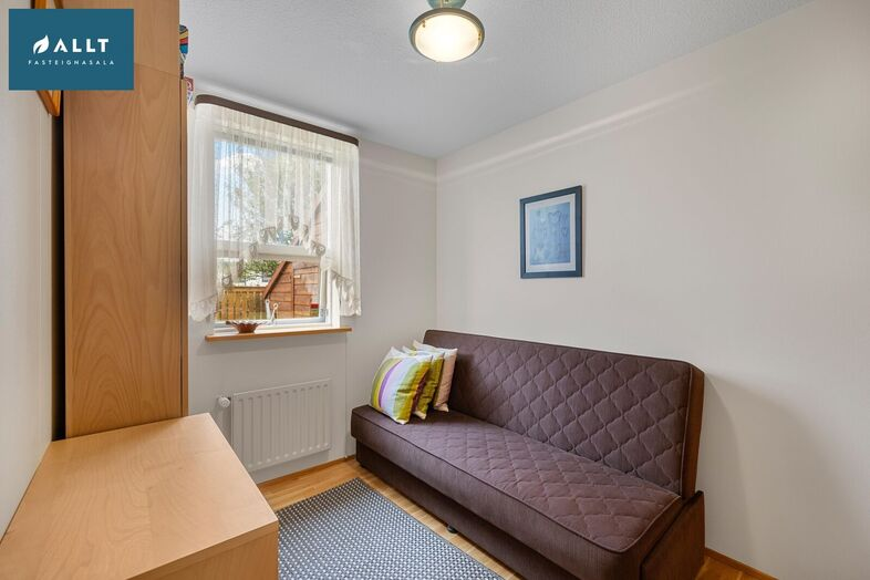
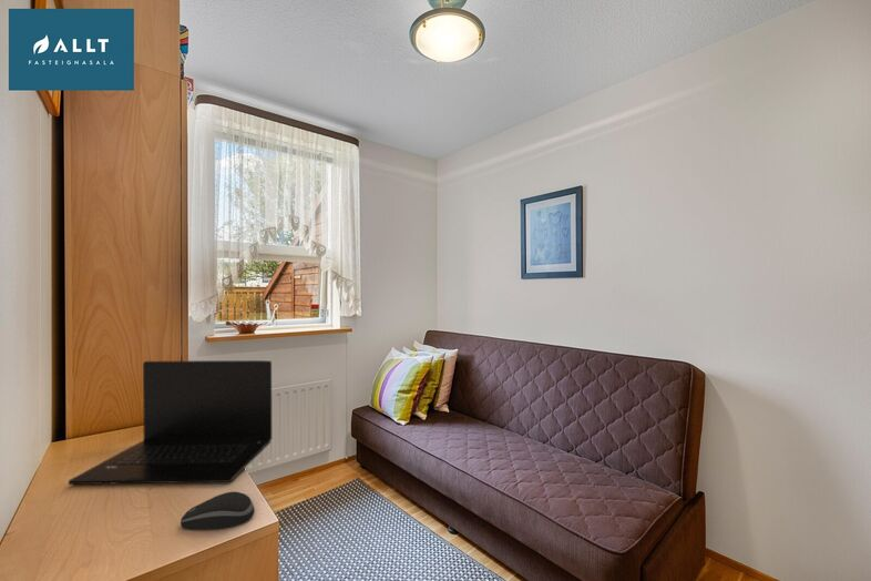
+ computer mouse [180,490,256,530]
+ laptop [68,359,273,486]
